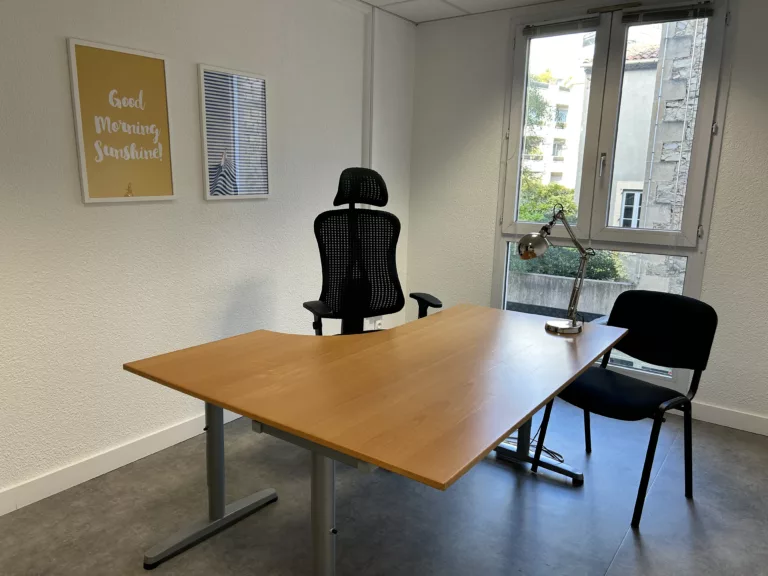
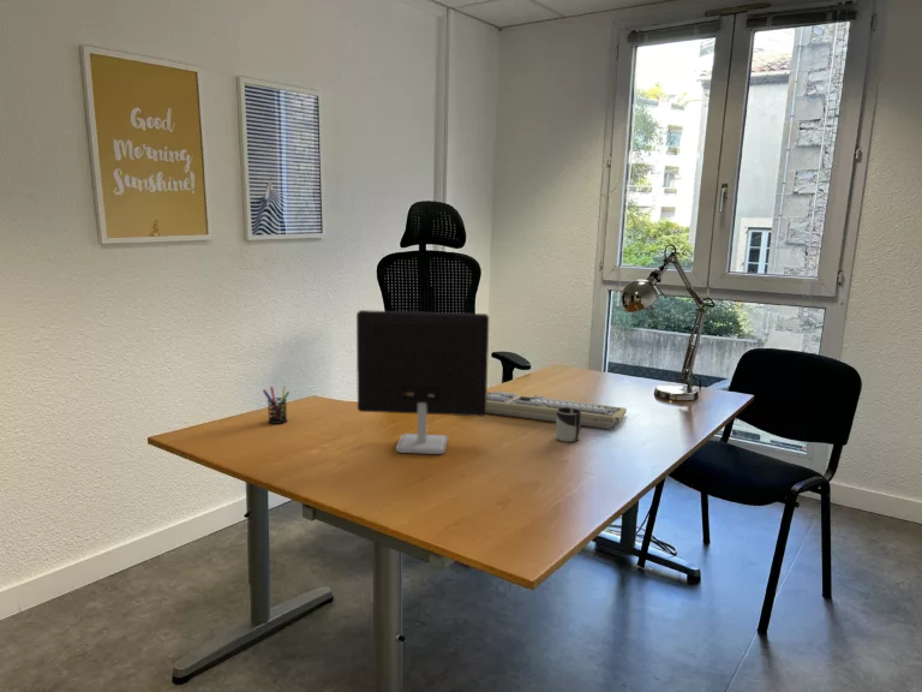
+ keyboard [486,390,628,430]
+ pen holder [262,384,291,425]
+ cup [555,407,581,443]
+ computer monitor [355,309,490,455]
